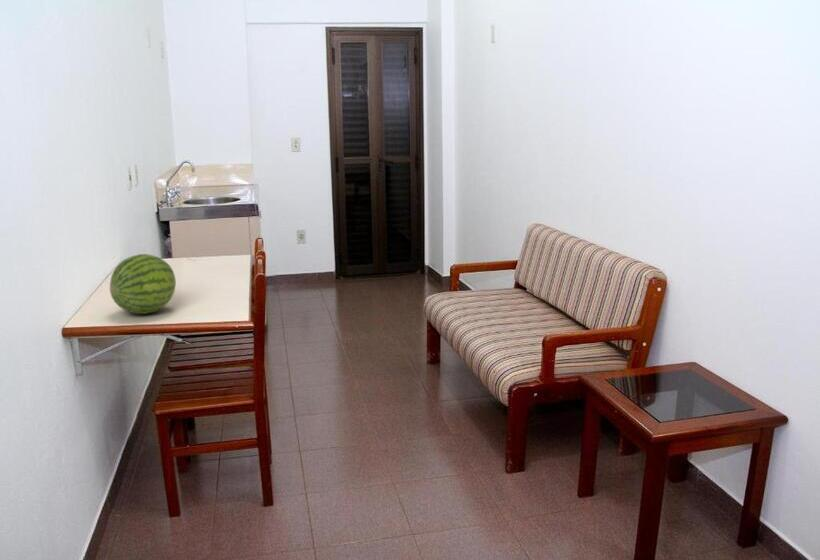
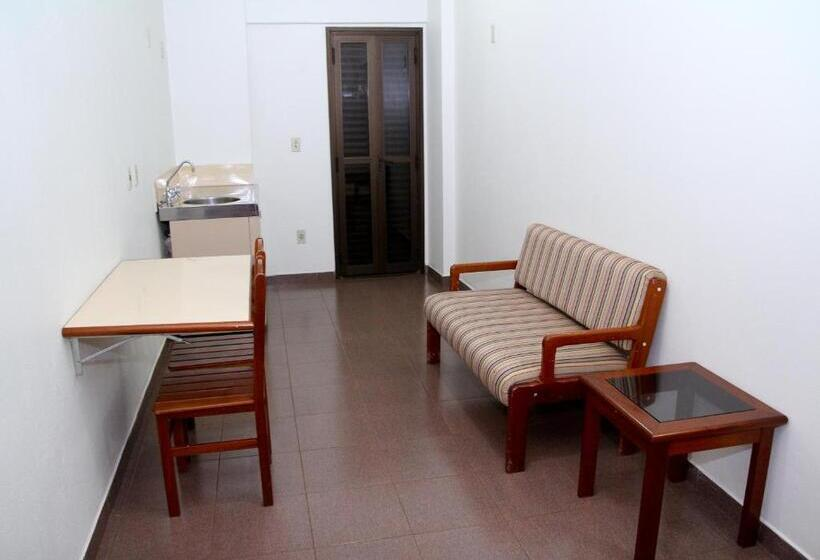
- fruit [109,253,177,315]
